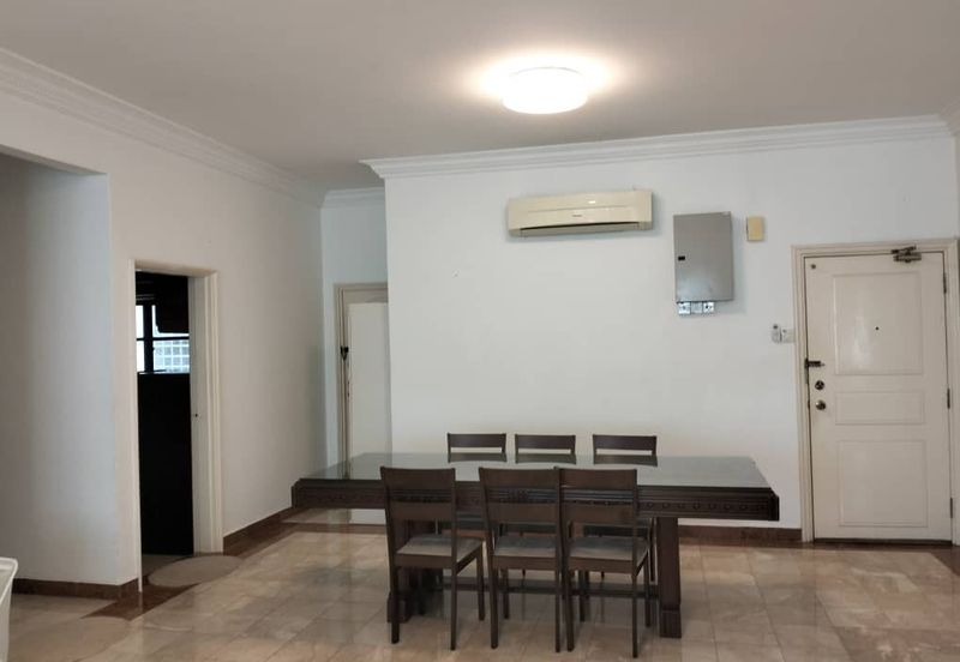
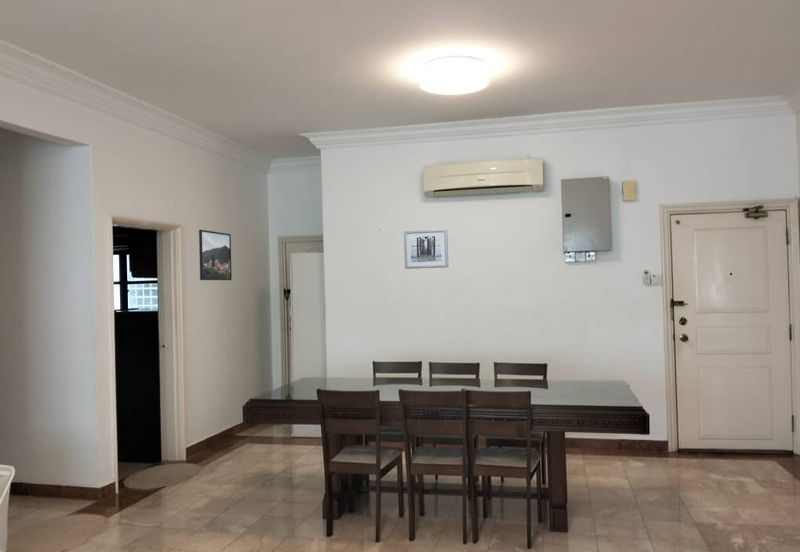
+ wall art [403,228,449,270]
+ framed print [198,229,233,281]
